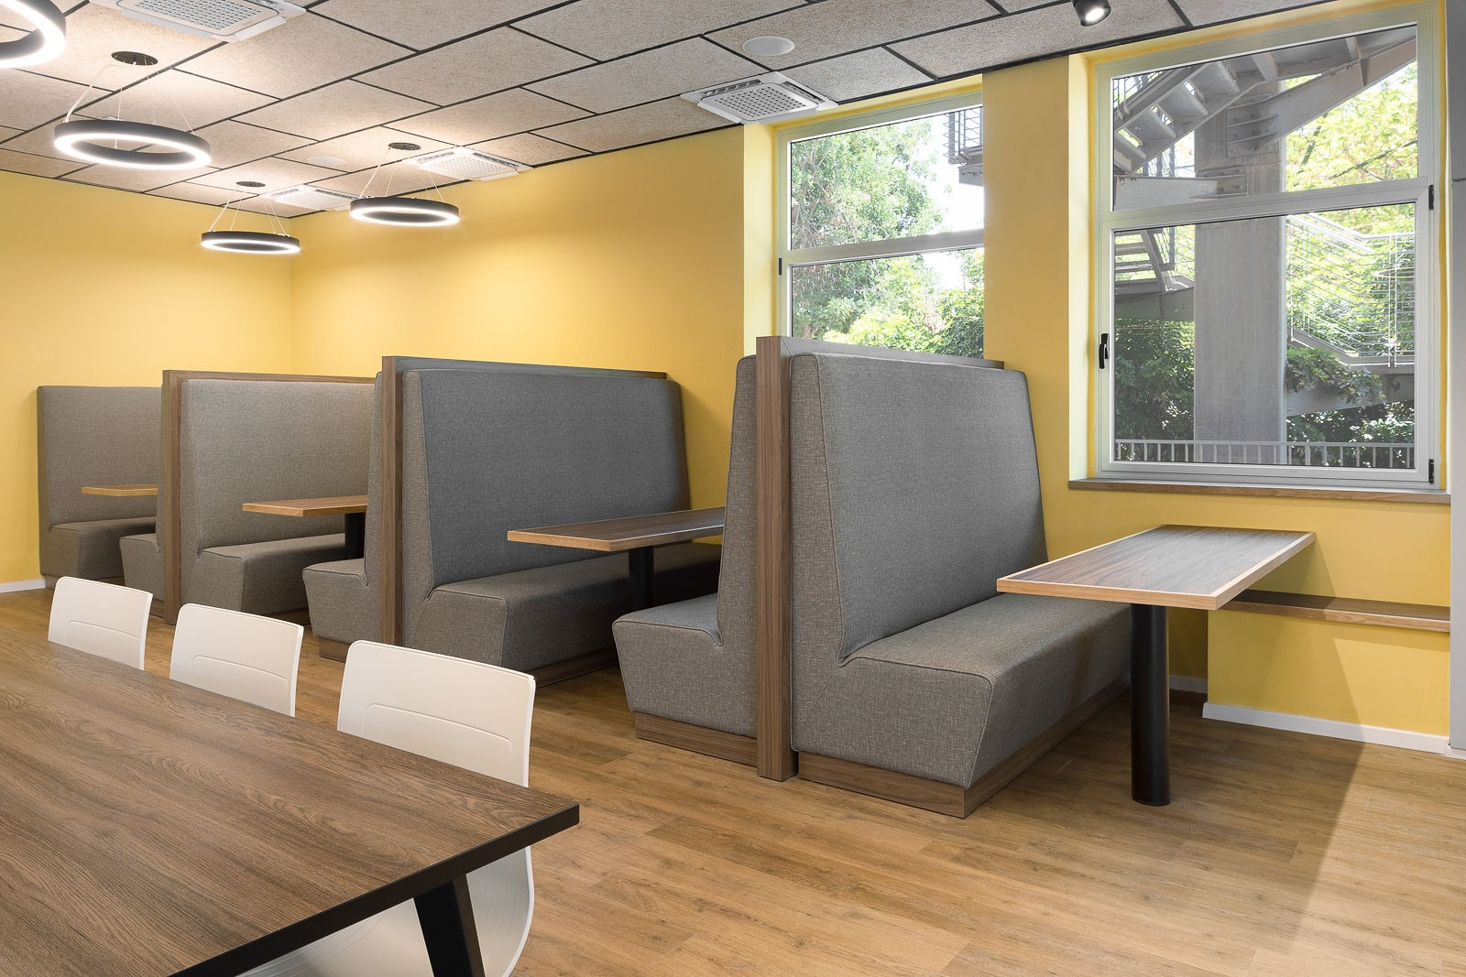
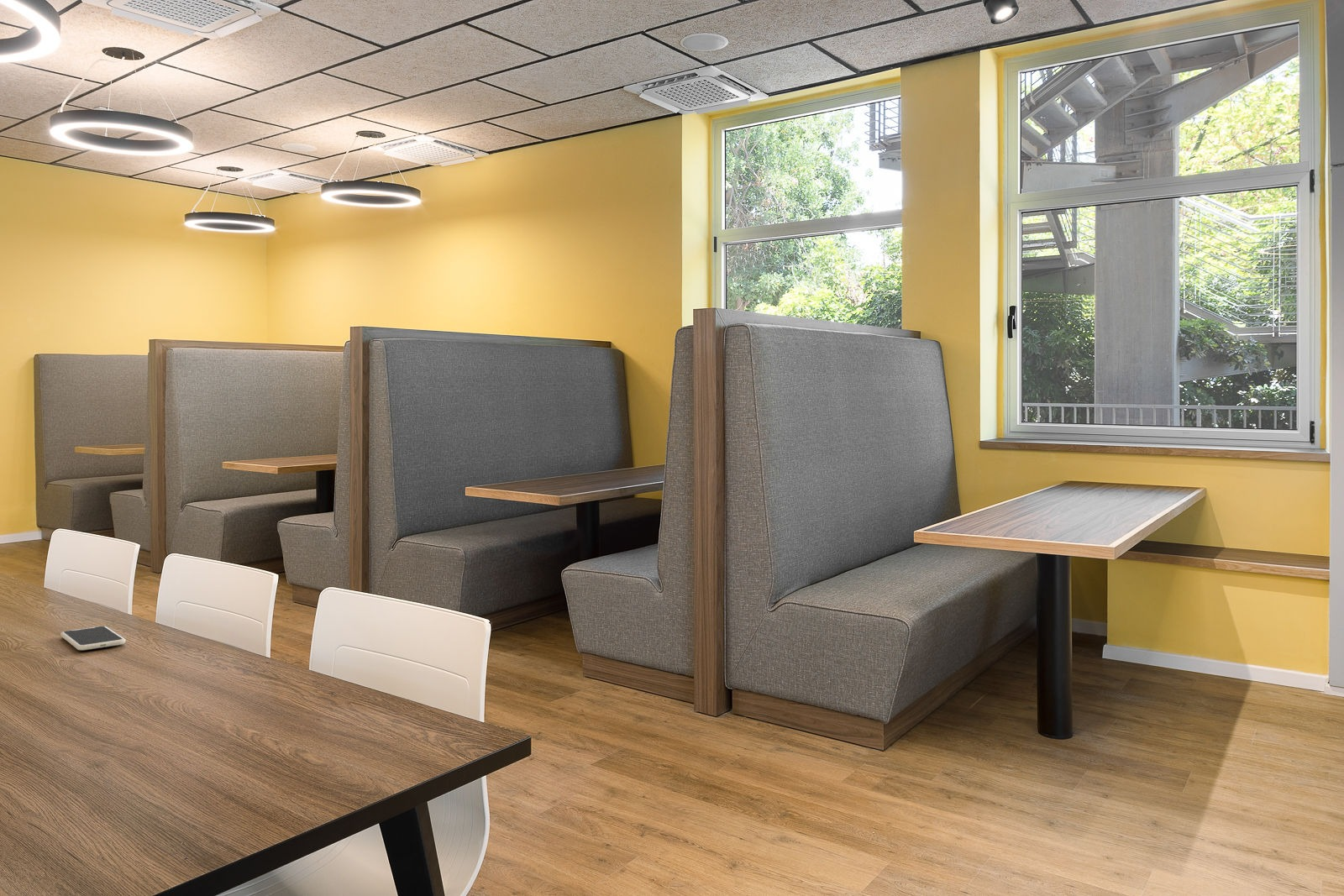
+ smartphone [60,626,126,651]
